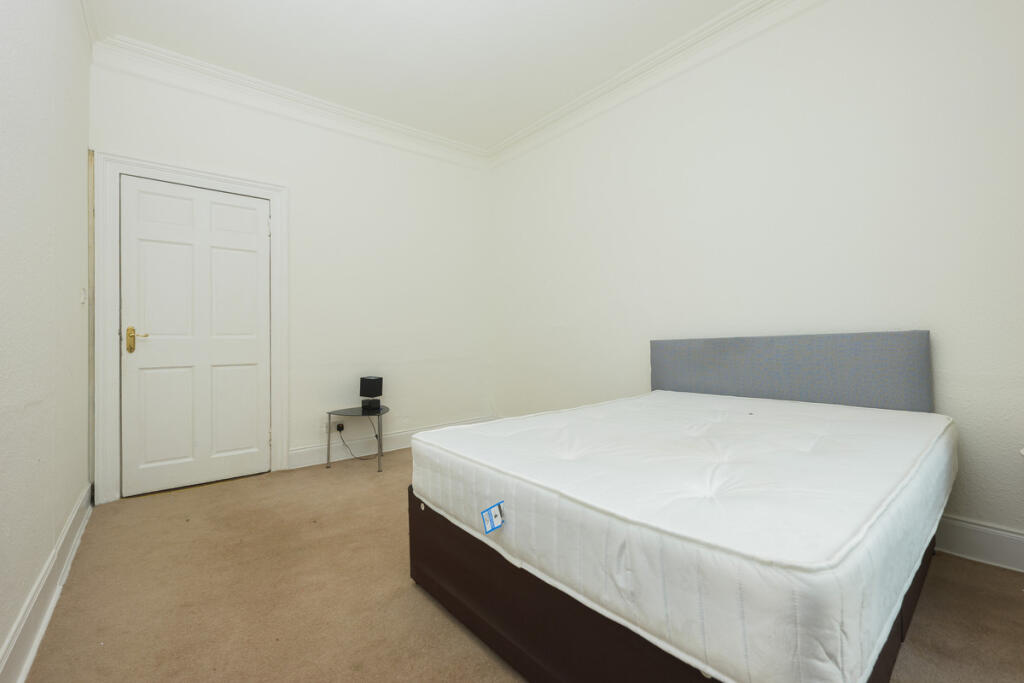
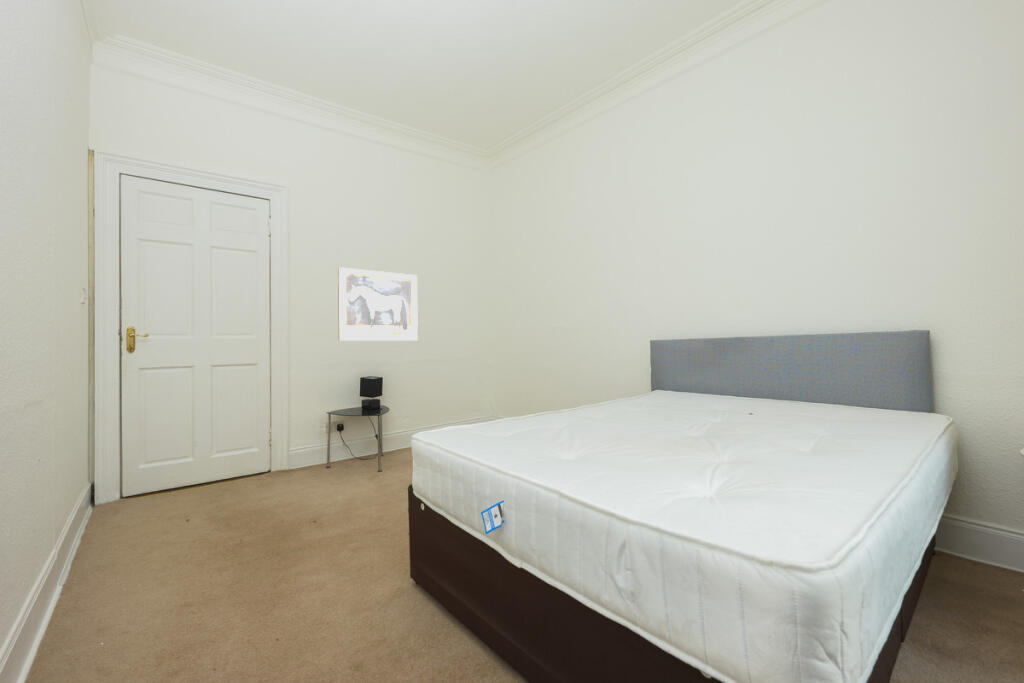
+ wall art [337,266,419,341]
